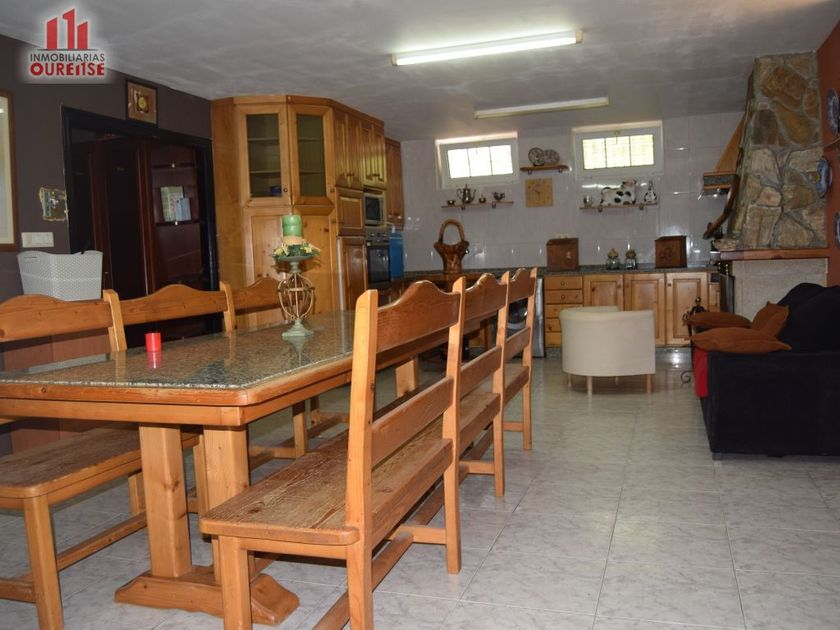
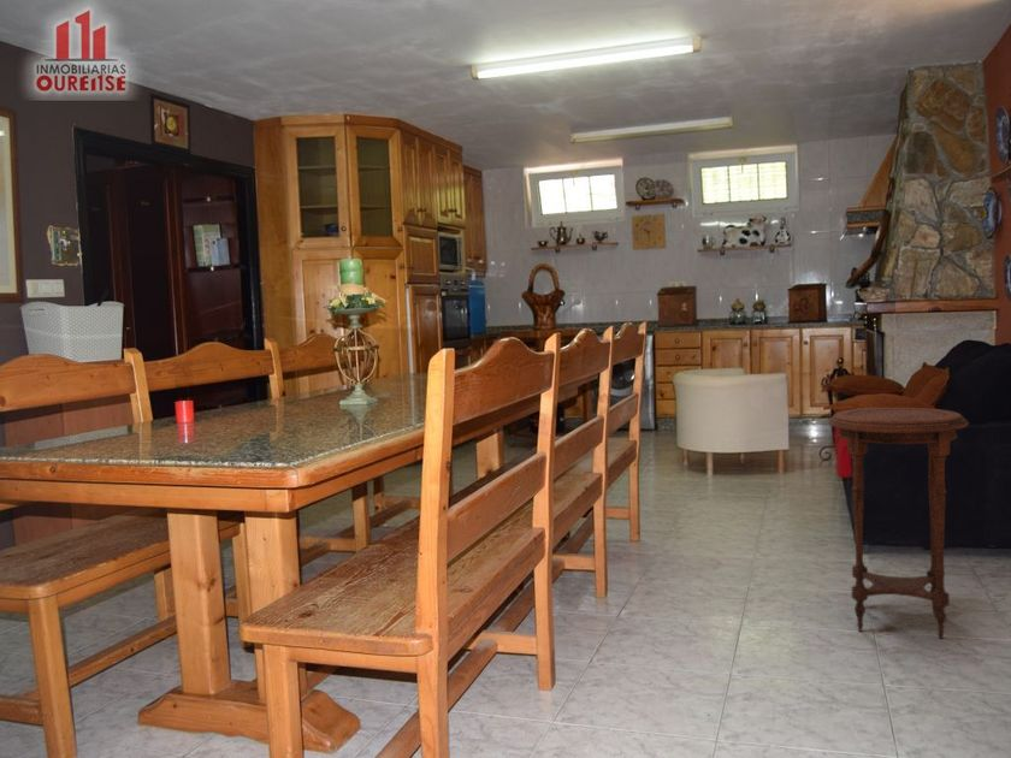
+ side table [827,407,970,640]
